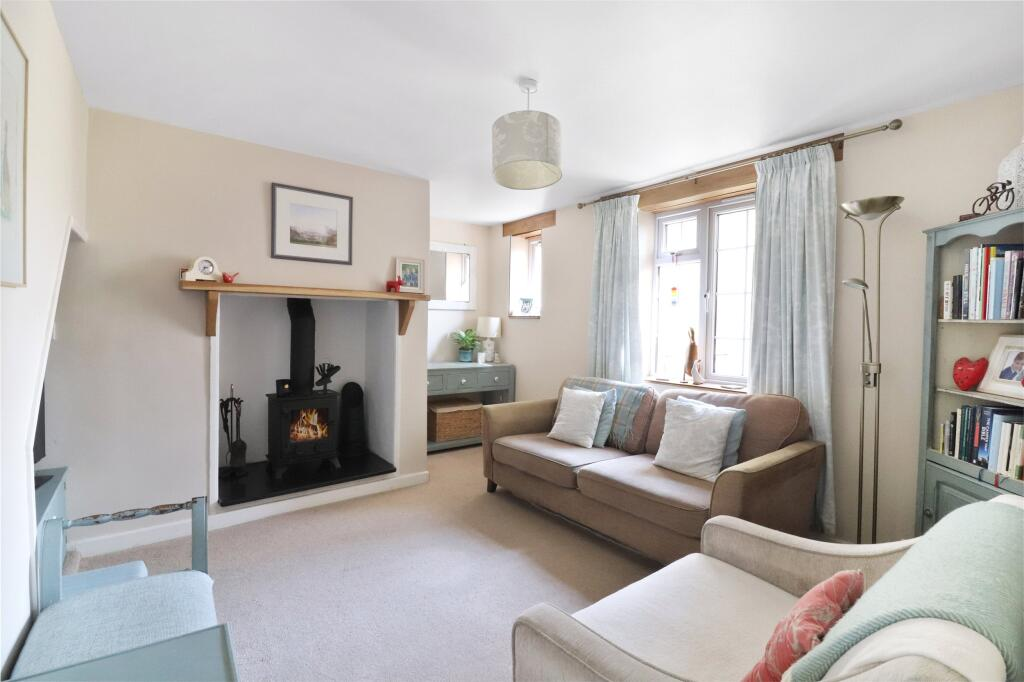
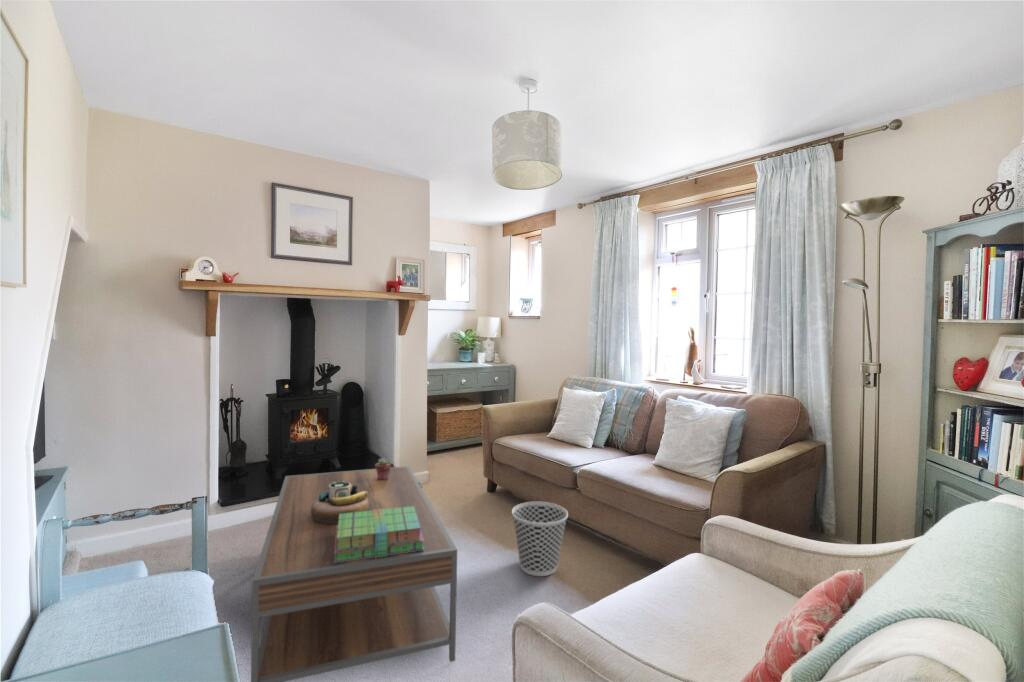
+ coffee table [250,465,458,682]
+ stack of books [334,506,424,563]
+ wastebasket [511,501,569,577]
+ potted succulent [374,457,392,480]
+ decorative bowl [311,480,369,524]
